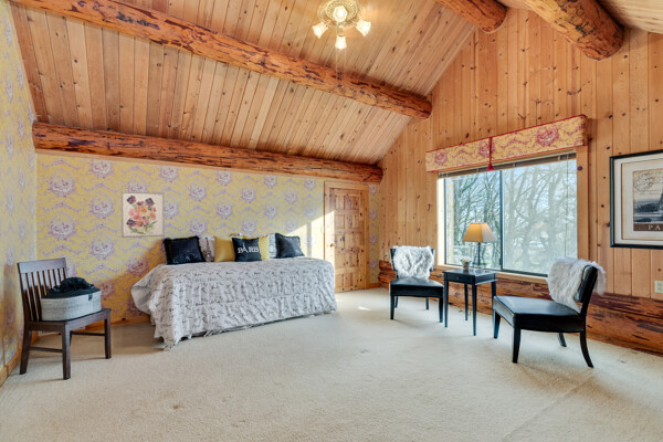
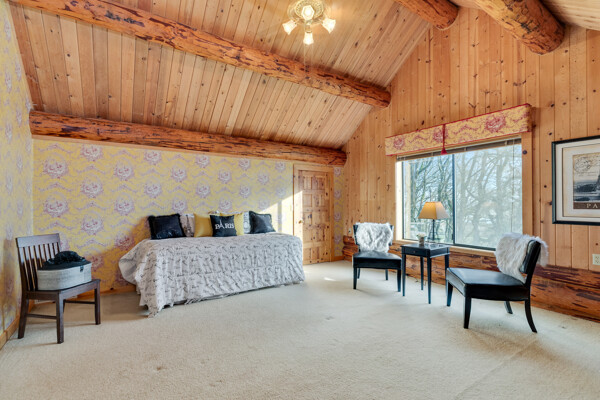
- wall art [120,190,166,239]
